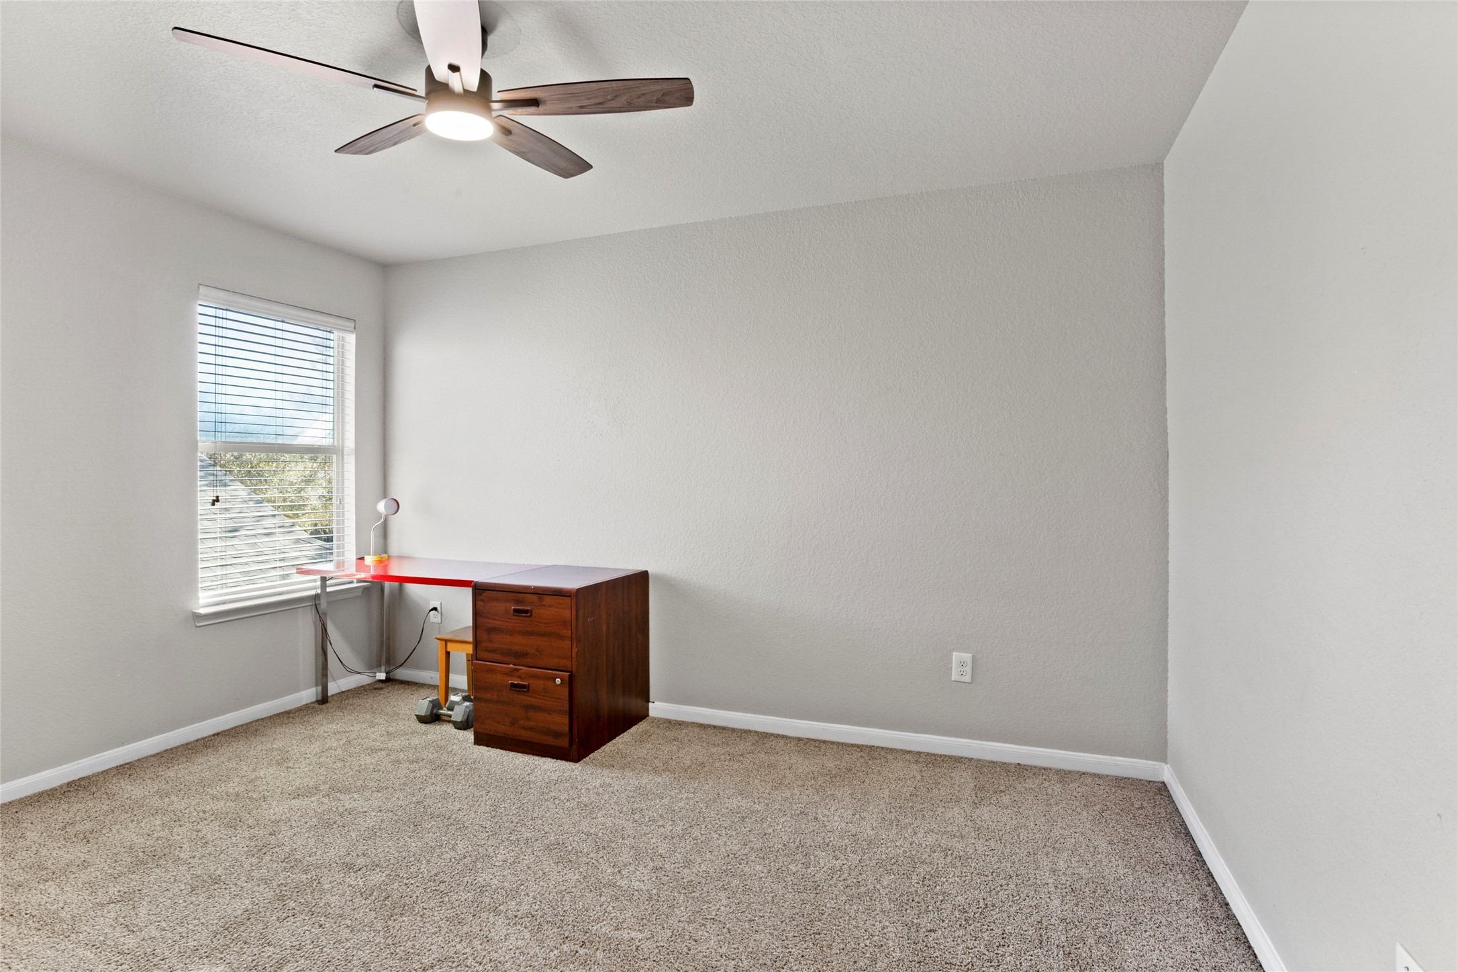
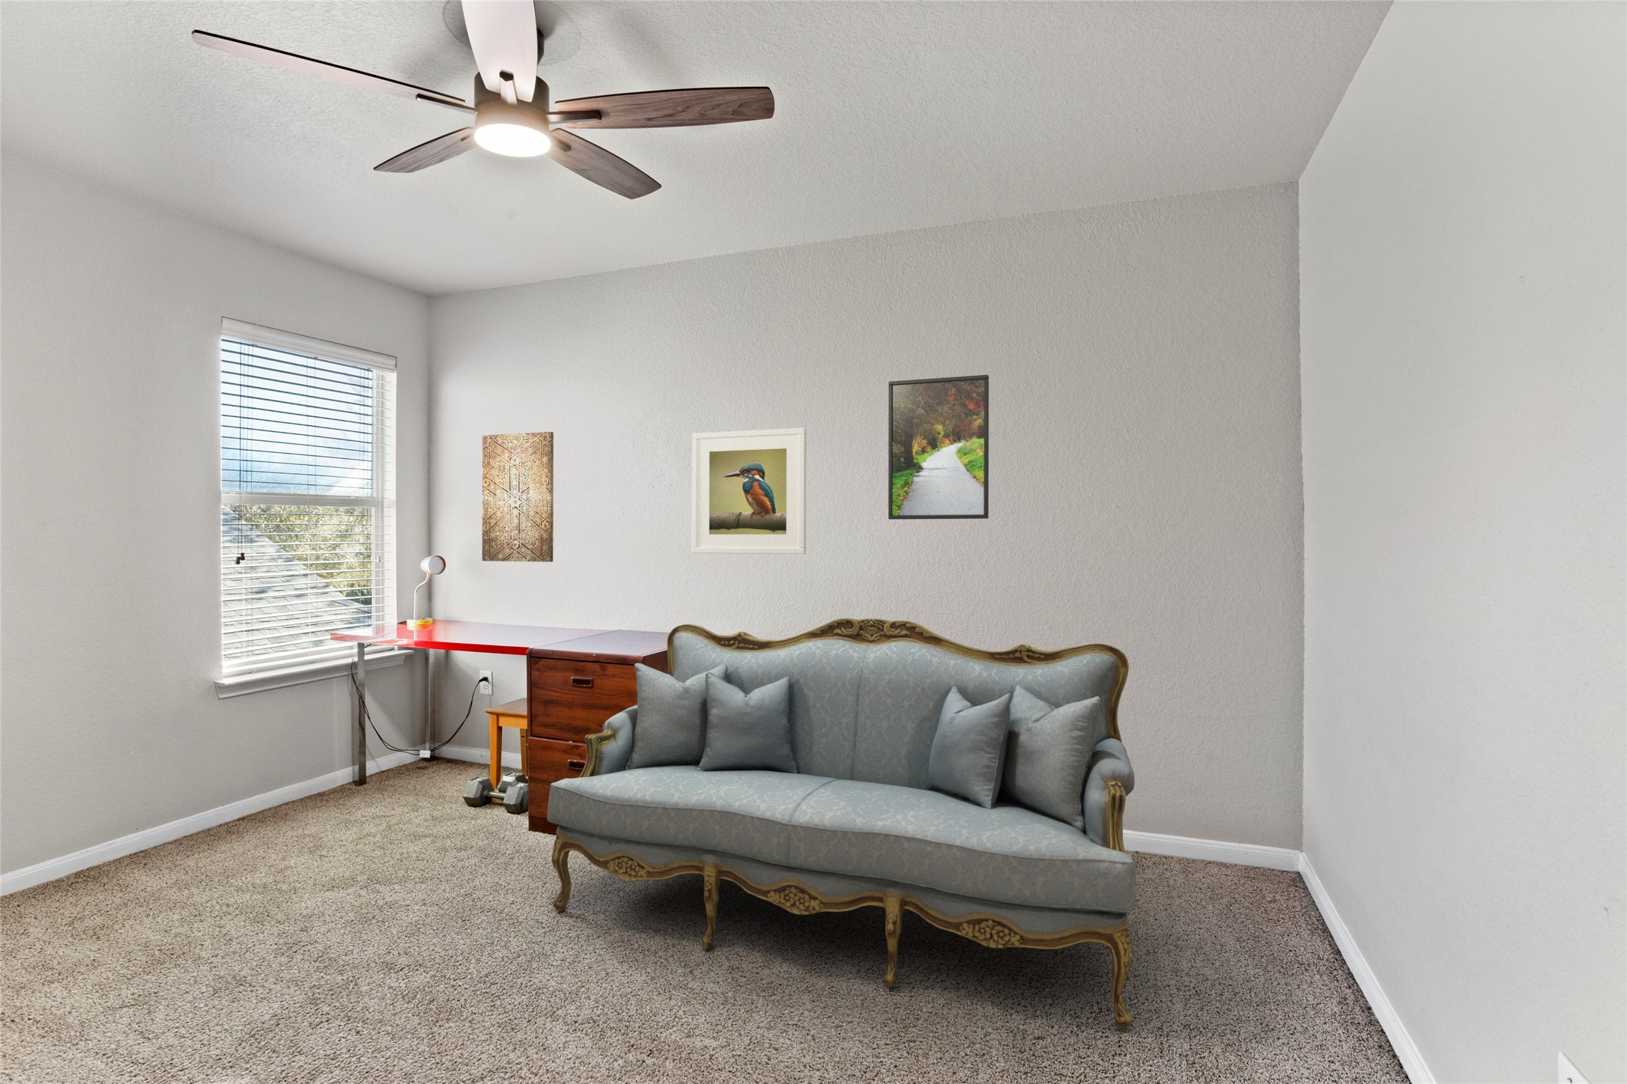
+ sofa [546,617,1137,1030]
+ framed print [691,427,806,555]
+ wall art [482,431,554,563]
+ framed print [887,374,989,520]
